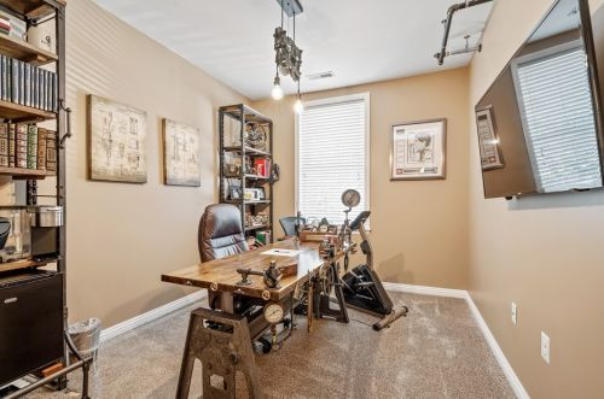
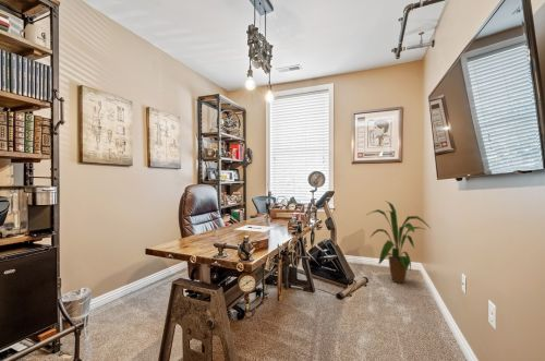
+ house plant [366,200,432,284]
